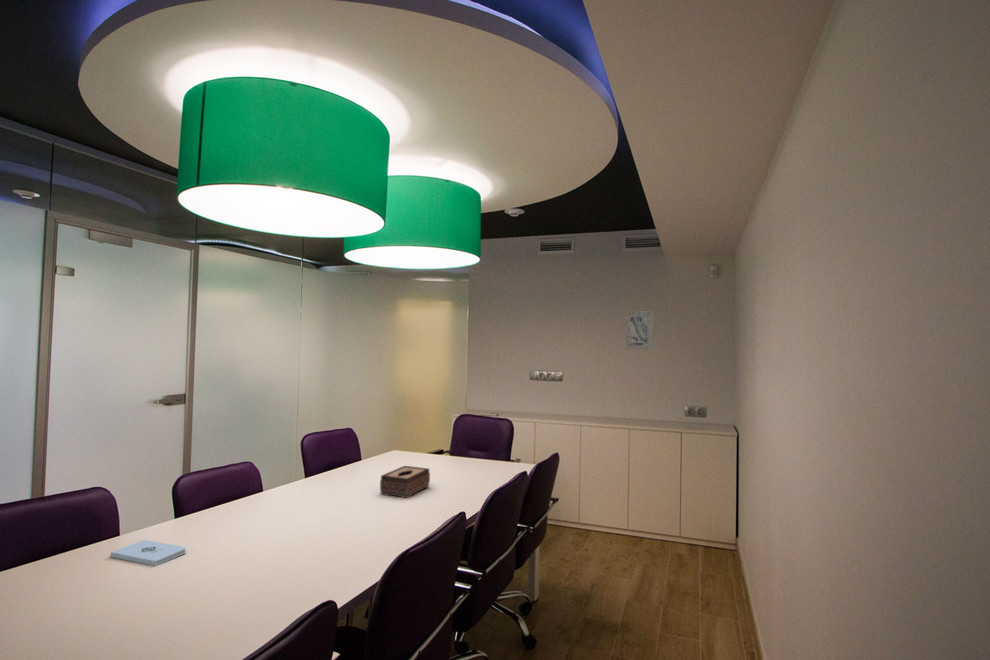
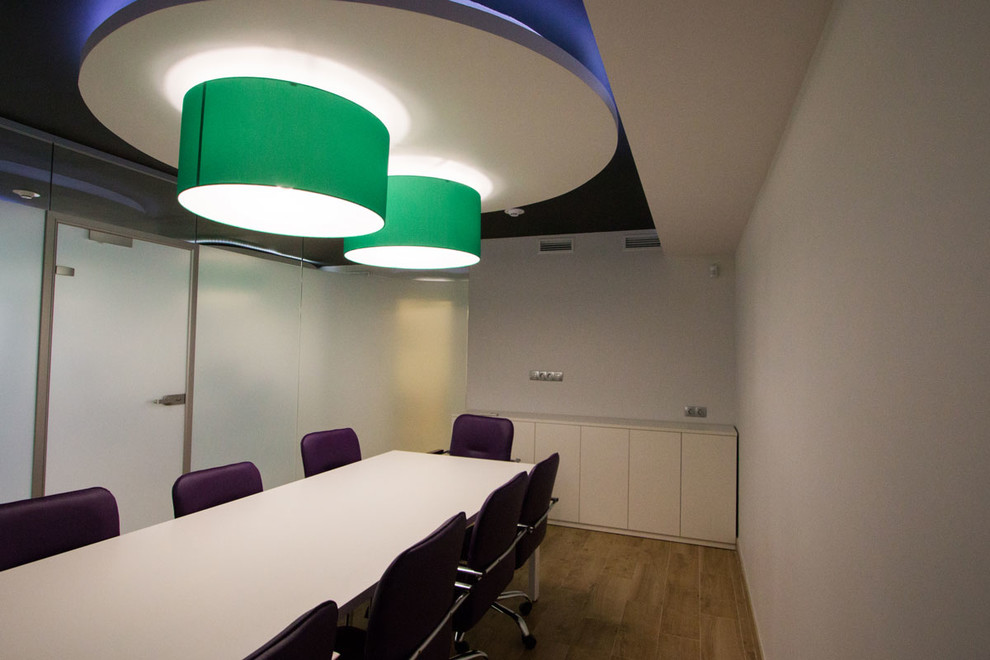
- wall art [625,310,654,350]
- tissue box [379,465,431,499]
- notepad [109,539,187,567]
